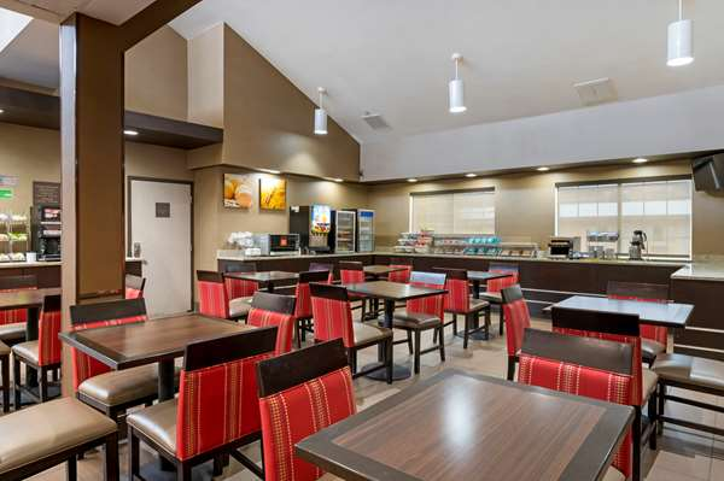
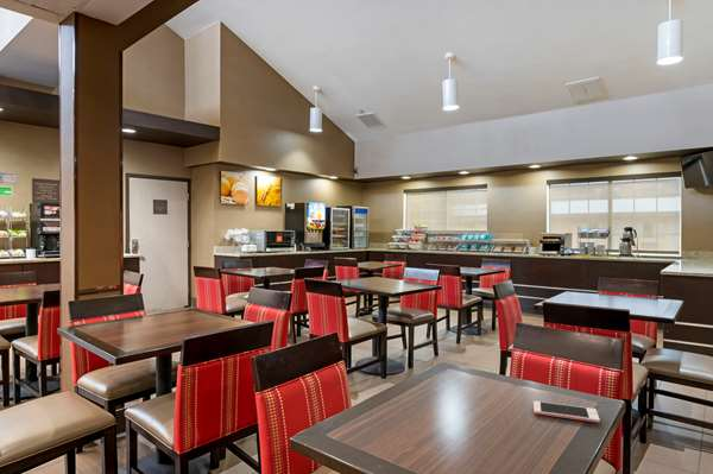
+ cell phone [532,400,601,424]
